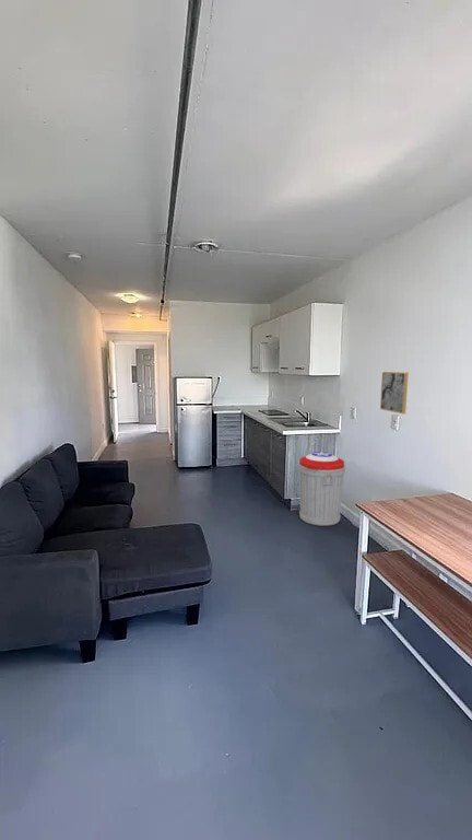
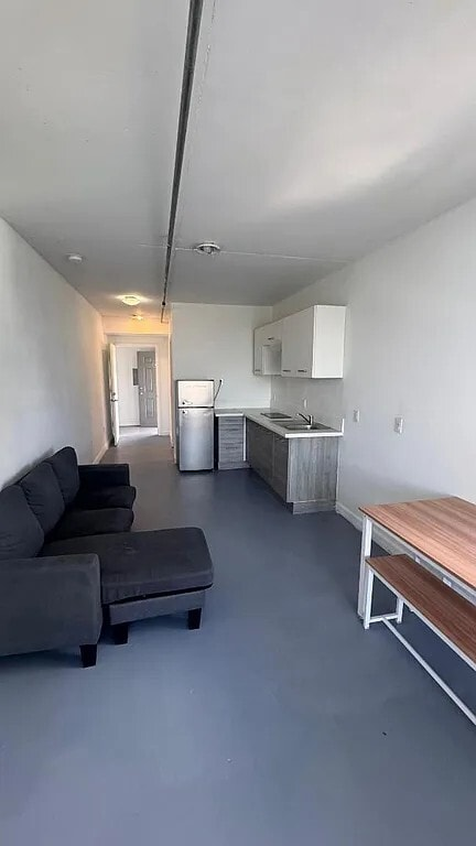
- trash can [297,451,346,527]
- wall art [379,371,410,415]
